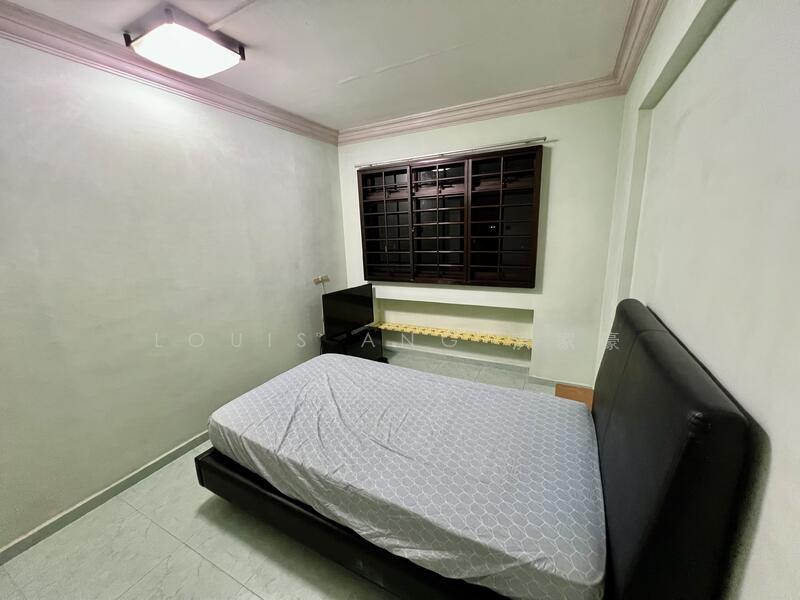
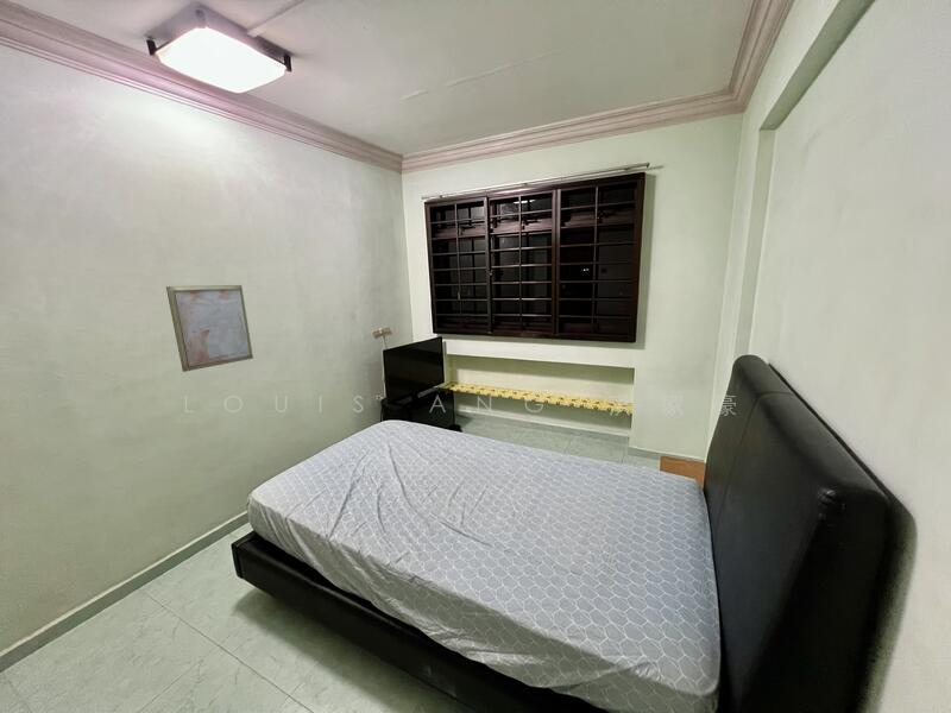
+ wall art [165,284,254,373]
